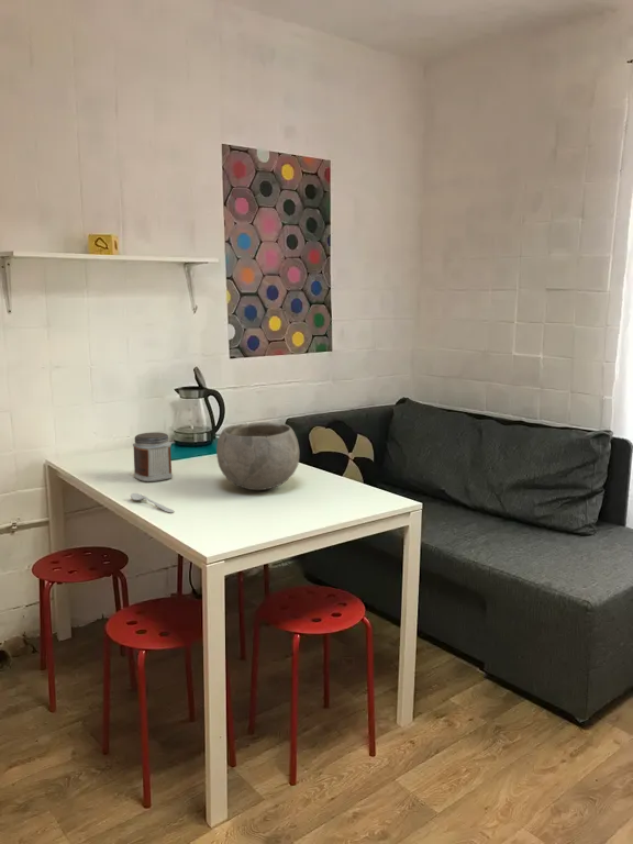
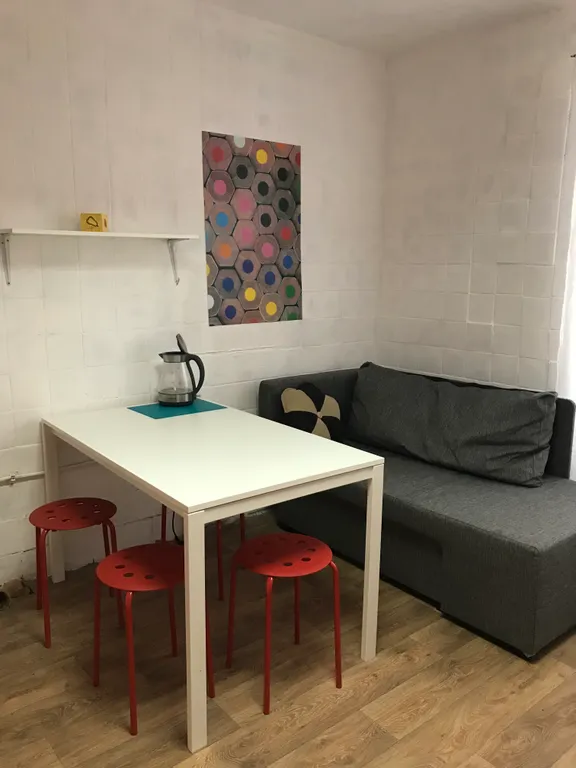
- jar [132,431,174,482]
- spoon [130,492,175,514]
- bowl [215,421,300,491]
